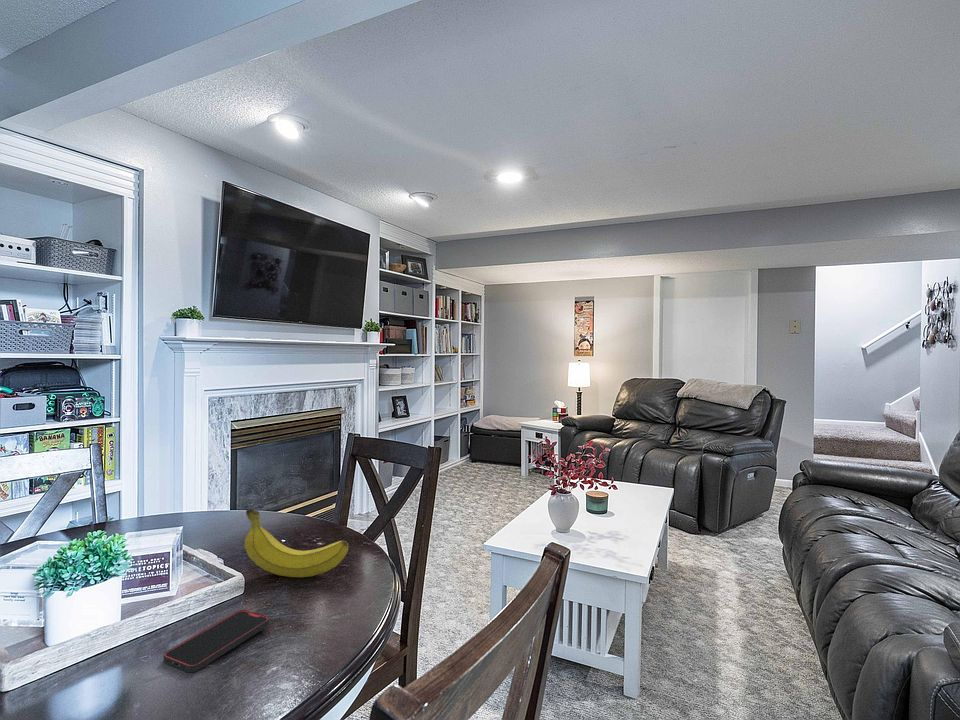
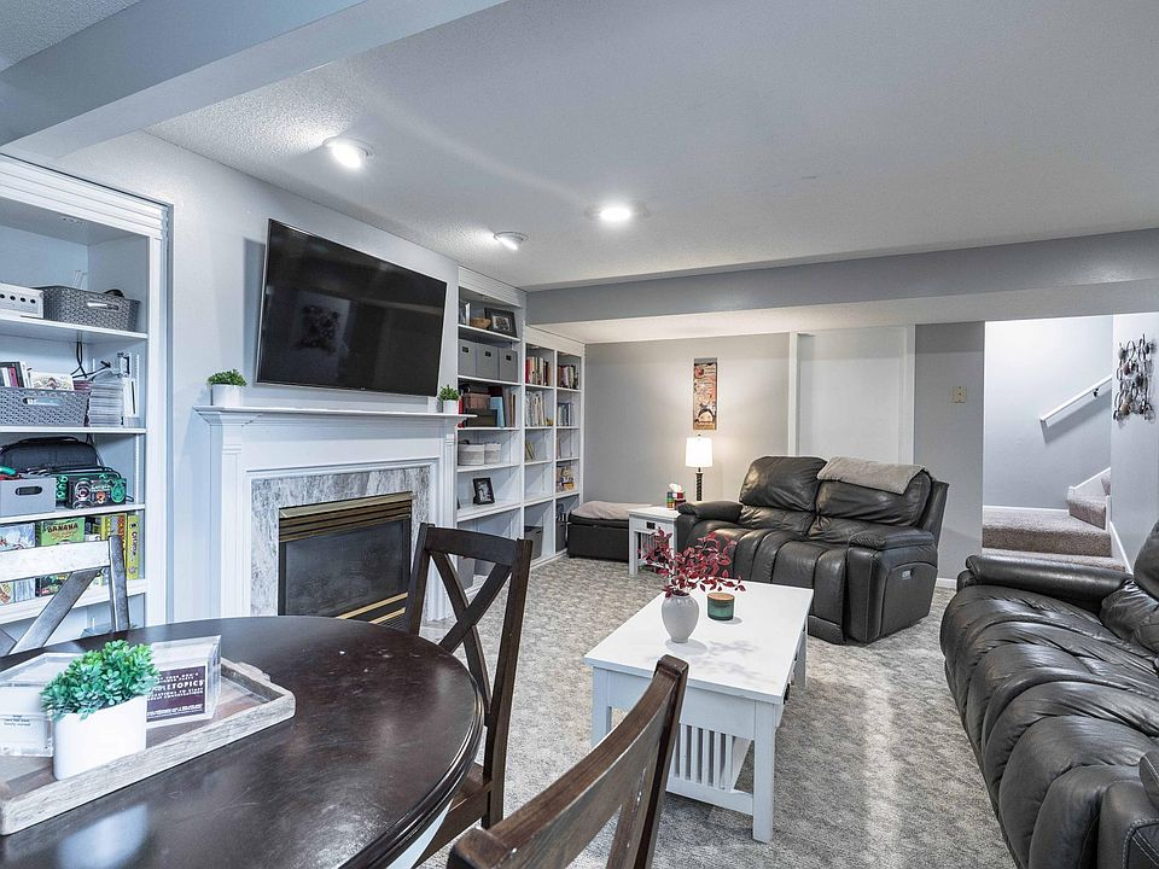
- fruit [244,508,349,578]
- smartphone [162,609,270,673]
